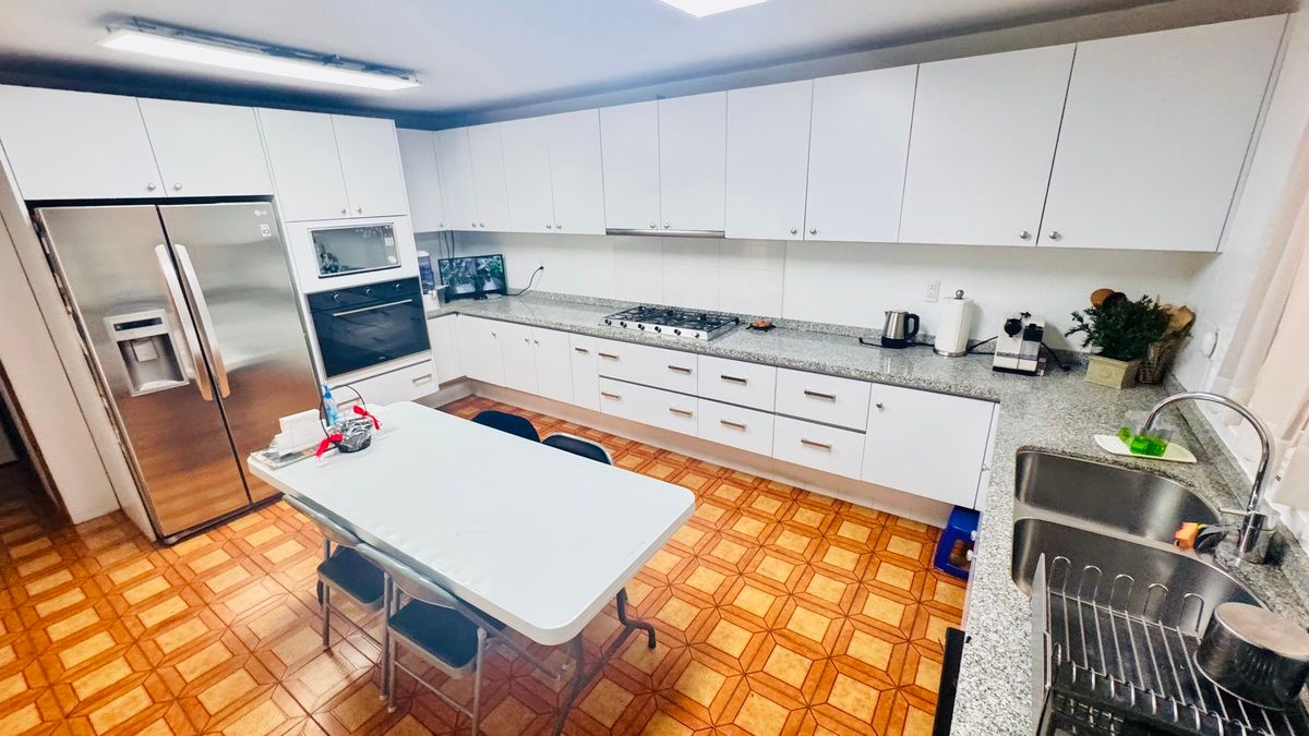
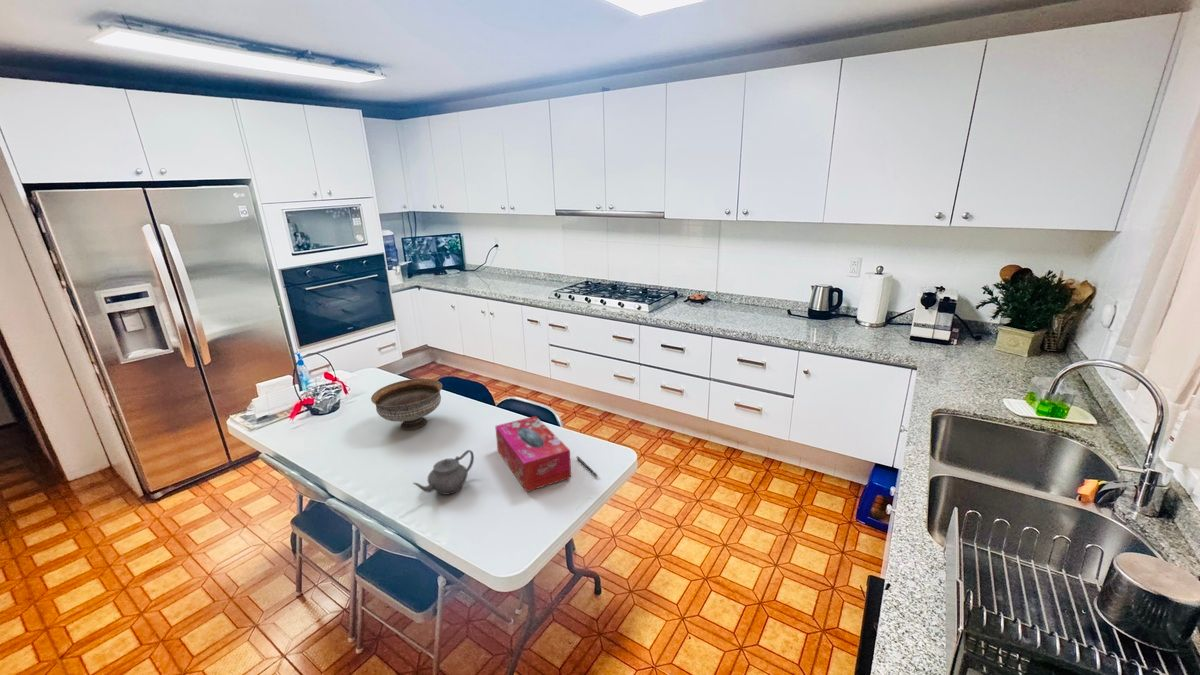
+ teapot [412,449,475,496]
+ bowl [370,378,443,431]
+ tissue box [494,415,572,493]
+ pen [575,455,599,478]
